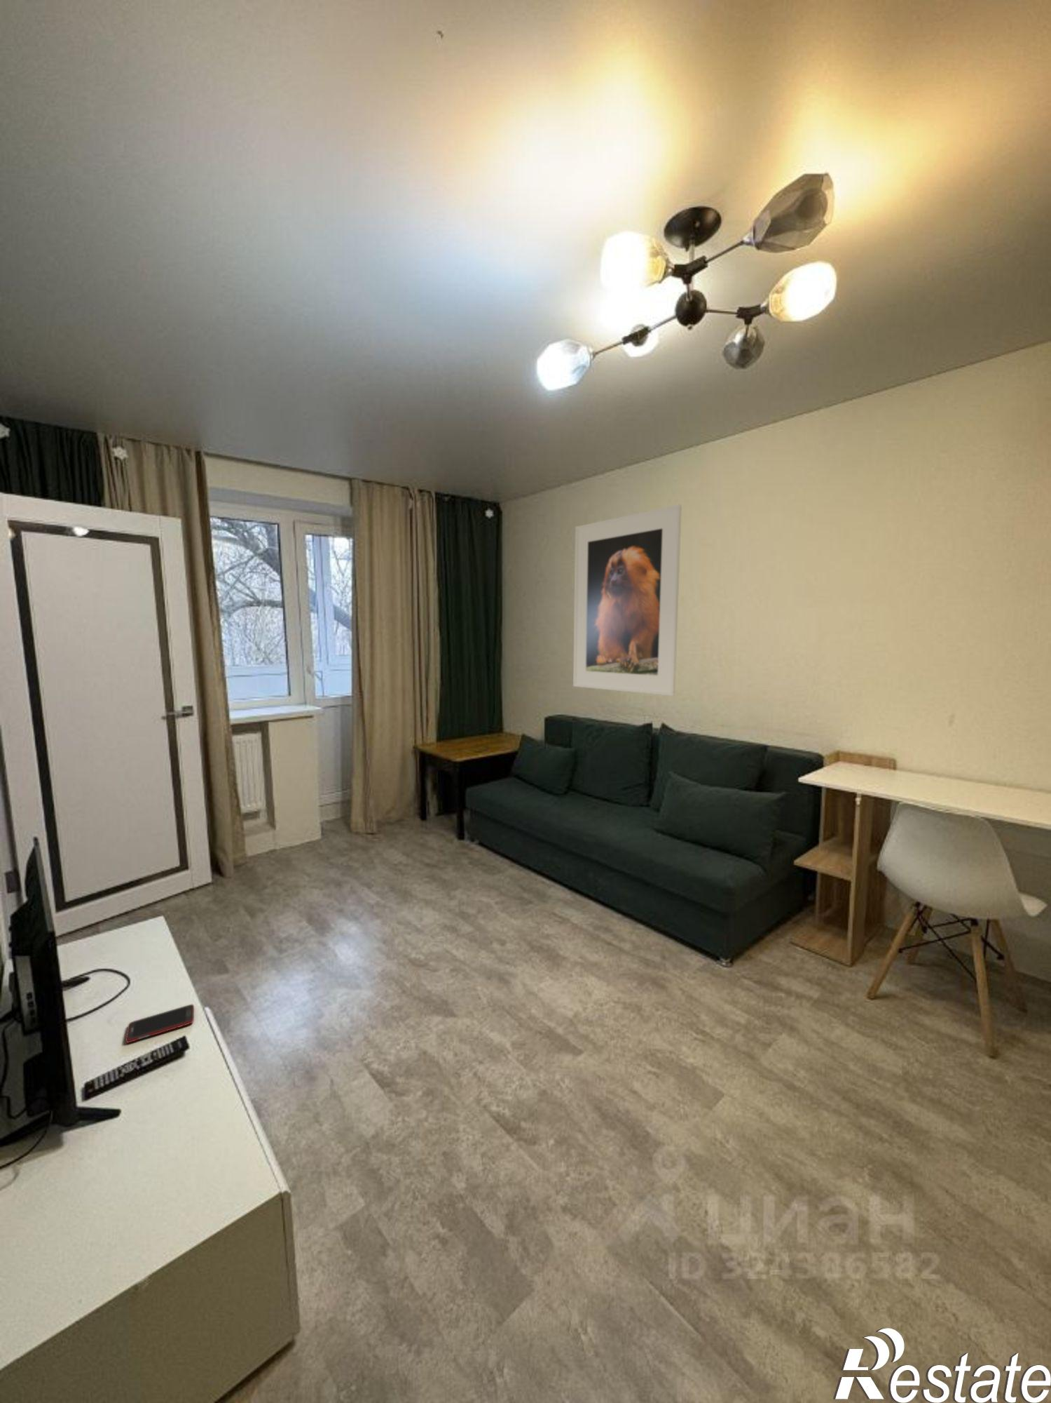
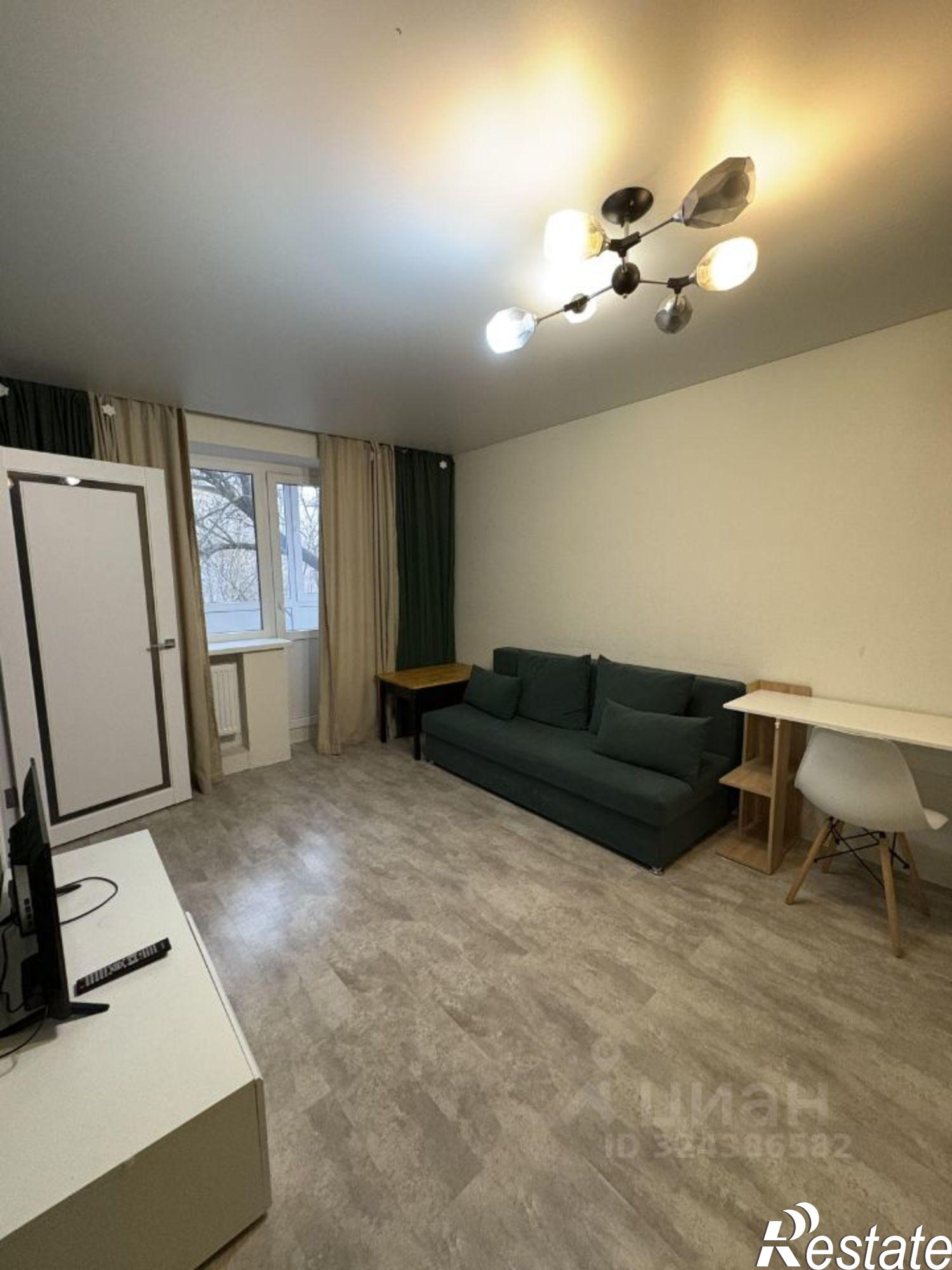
- cell phone [125,1004,194,1044]
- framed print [573,504,682,697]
